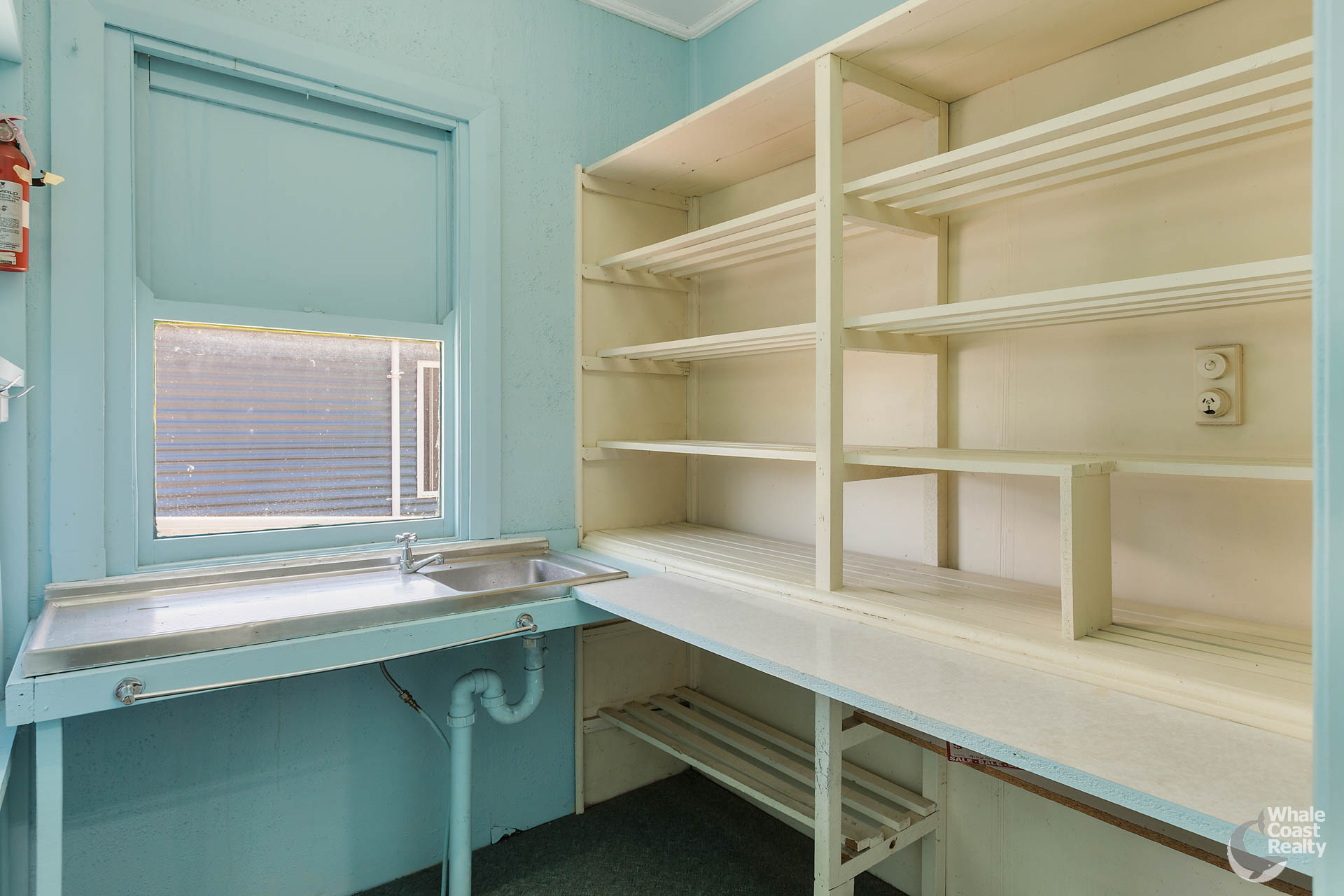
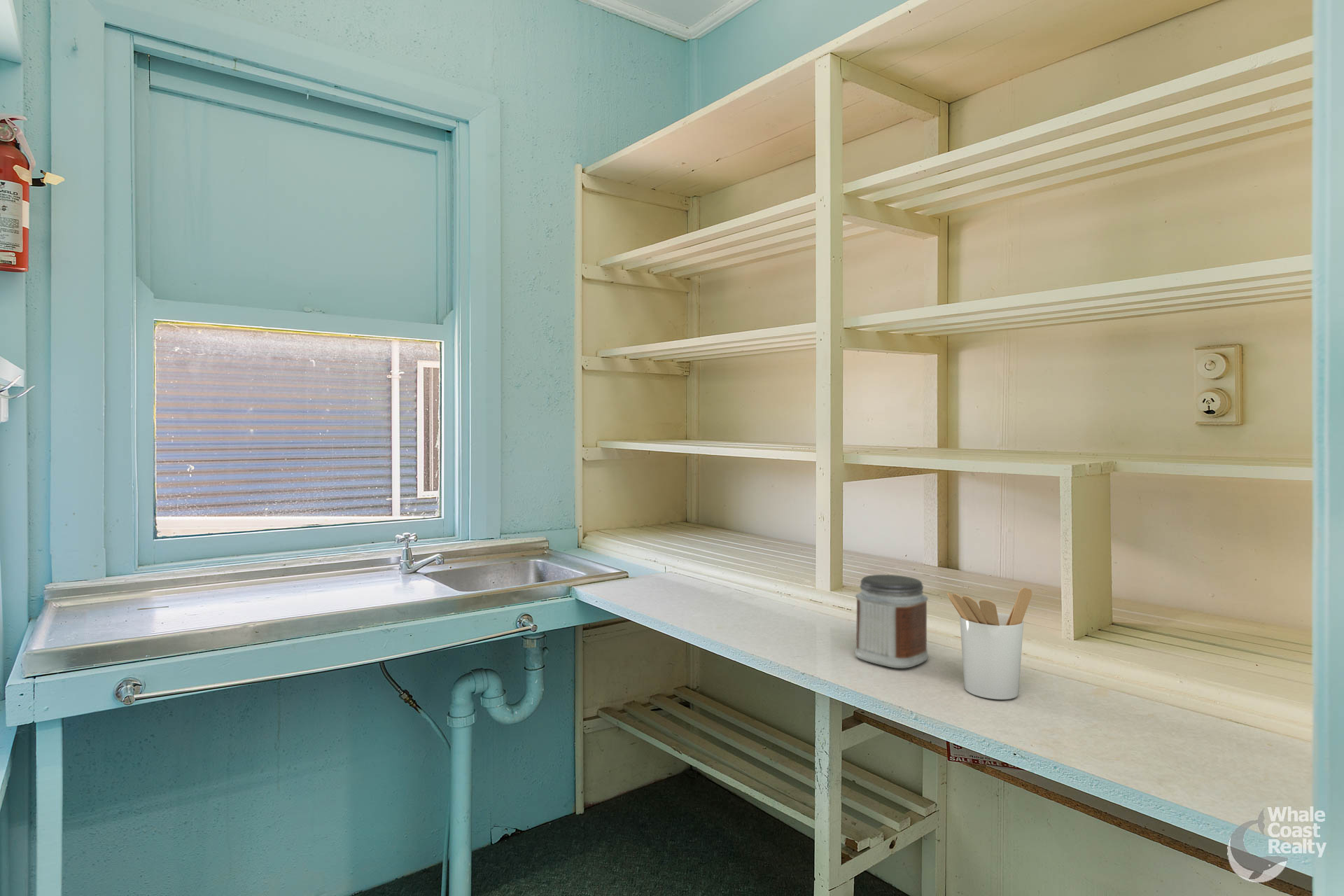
+ jar [854,574,930,669]
+ utensil holder [946,587,1033,700]
